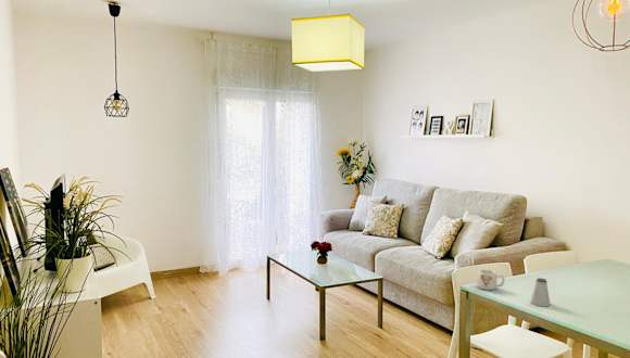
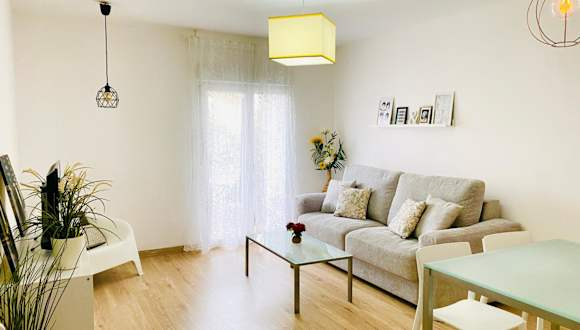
- saltshaker [530,277,552,307]
- mug [476,268,506,291]
